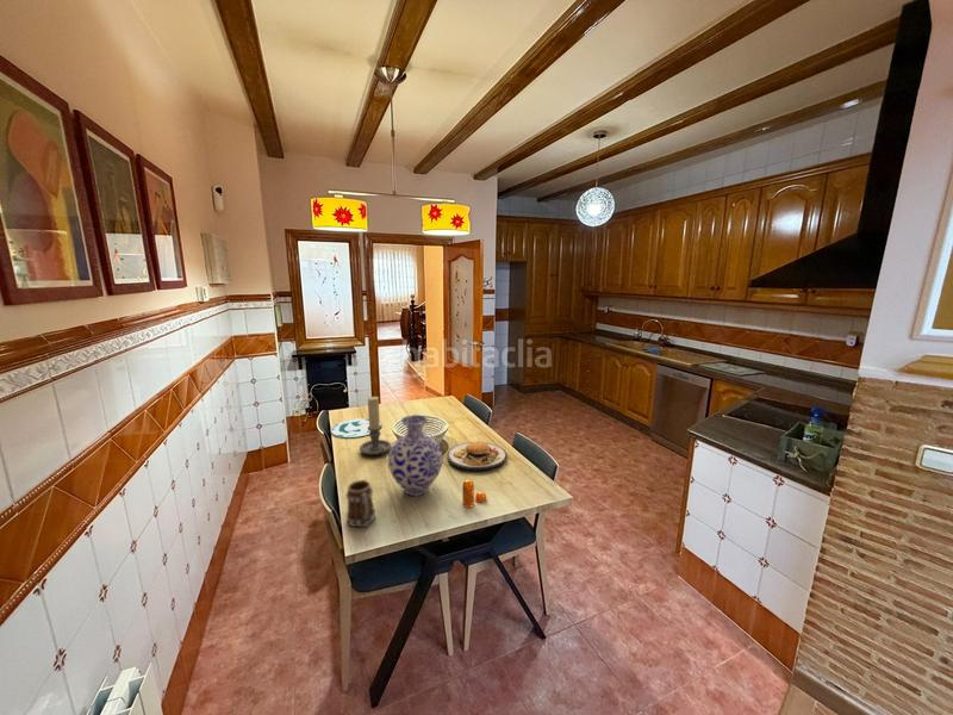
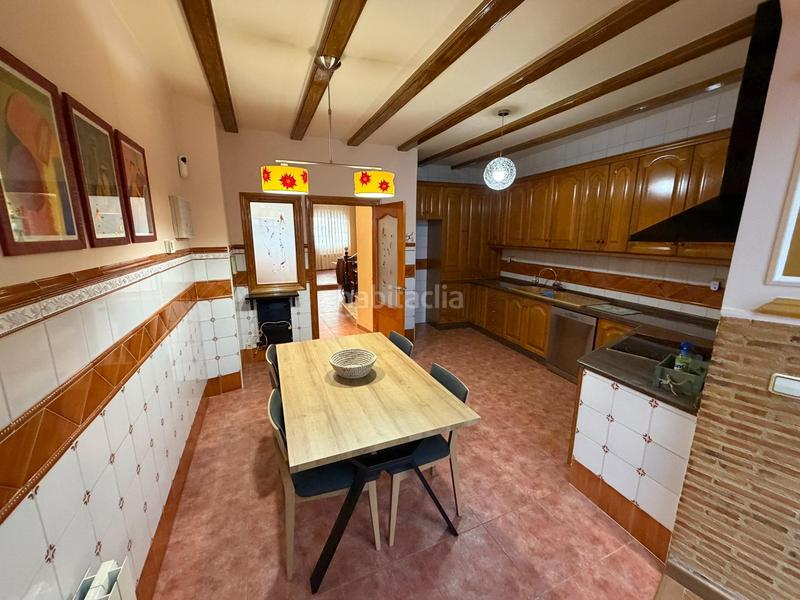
- candle holder [359,396,392,458]
- plate [447,431,507,473]
- mug [345,479,376,529]
- vase [387,414,444,497]
- plate [329,417,384,439]
- pepper shaker [461,478,487,509]
